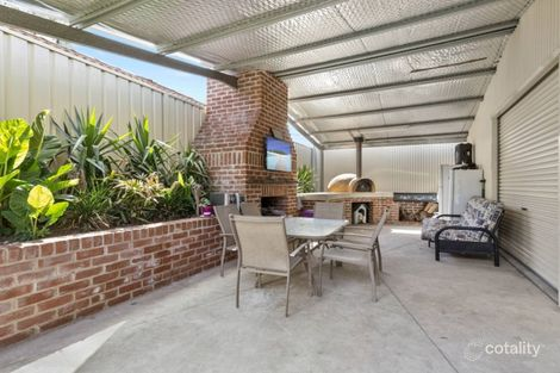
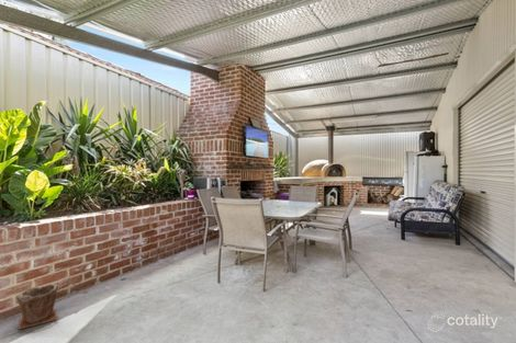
+ plant pot [15,283,59,331]
